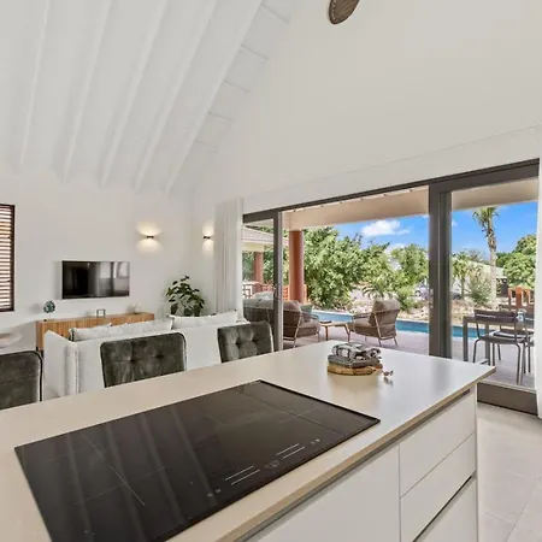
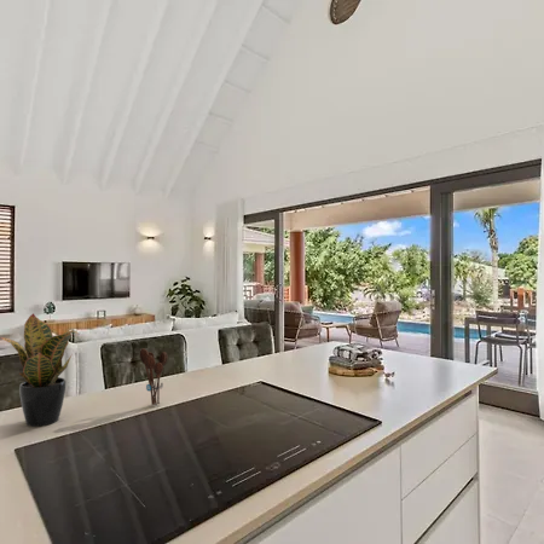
+ utensil holder [139,347,168,406]
+ potted plant [0,312,81,428]
